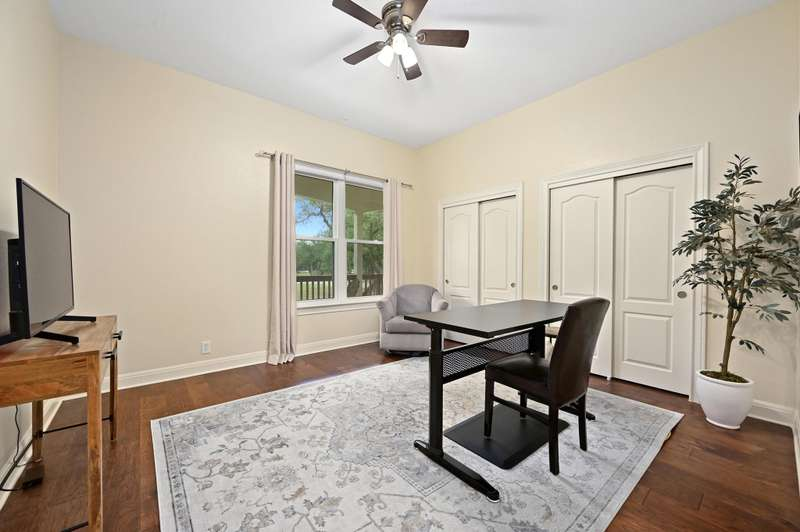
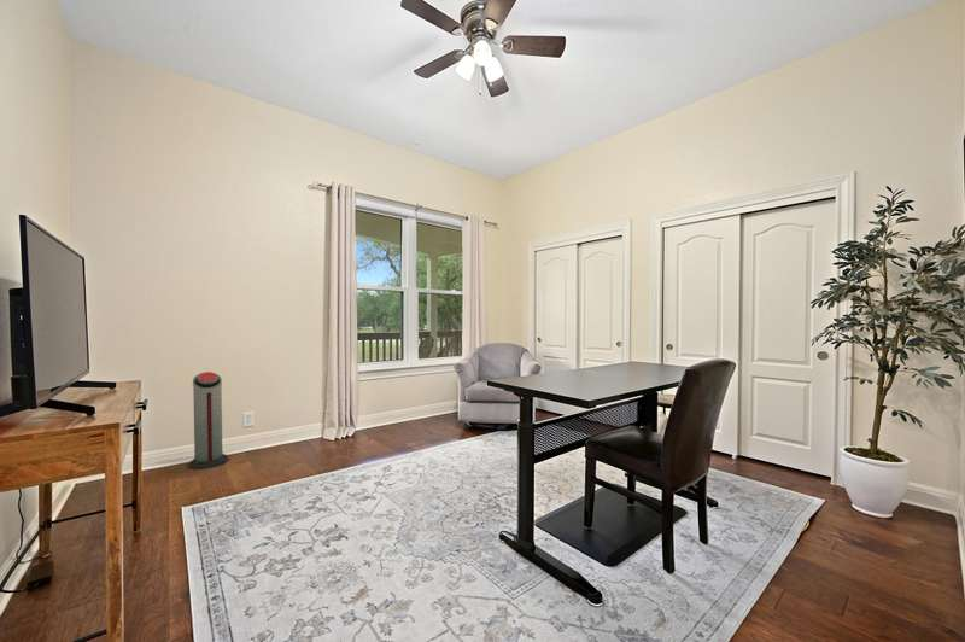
+ air purifier [187,370,229,471]
